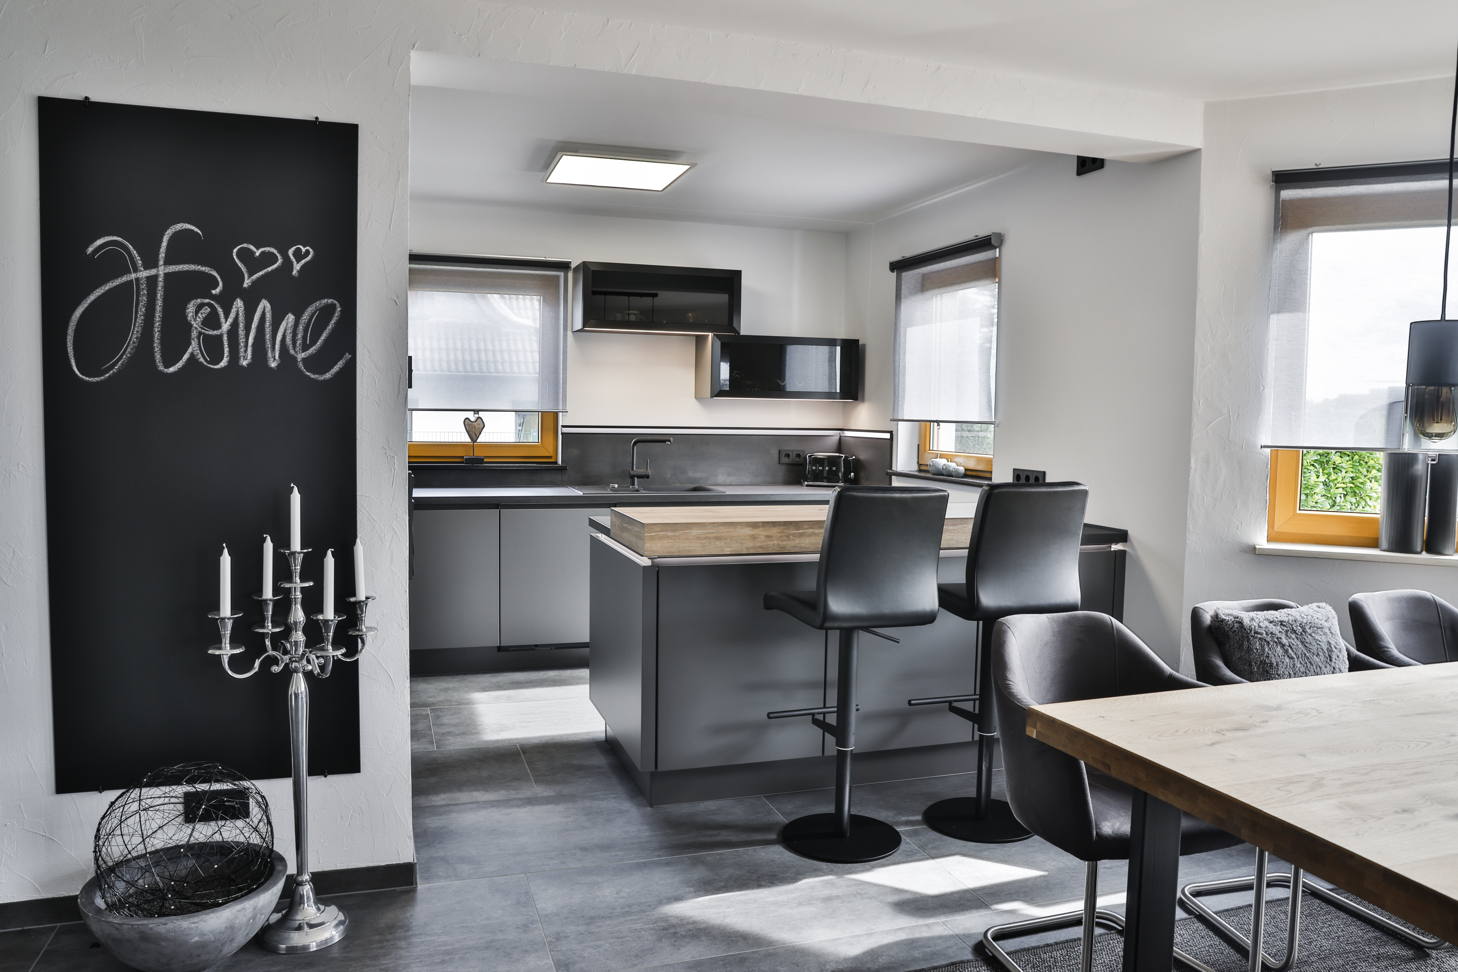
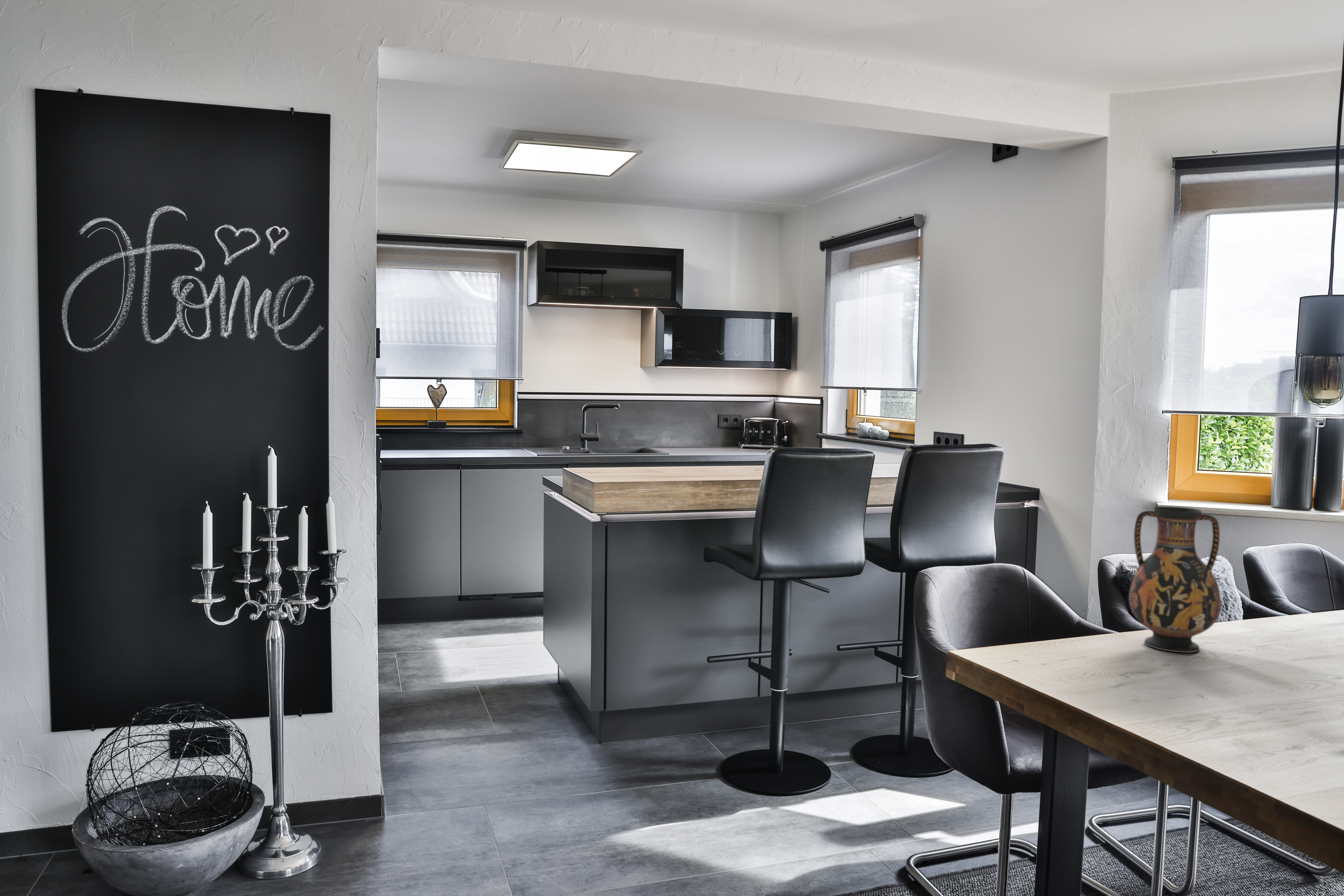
+ vase [1129,506,1222,653]
